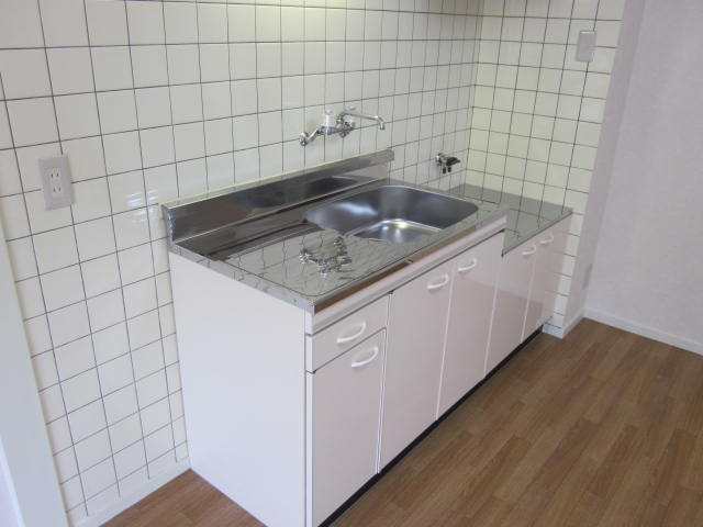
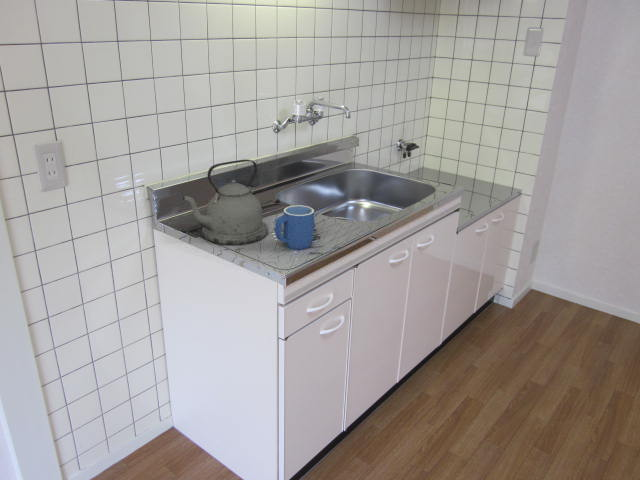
+ kettle [182,159,269,246]
+ mug [274,205,315,251]
